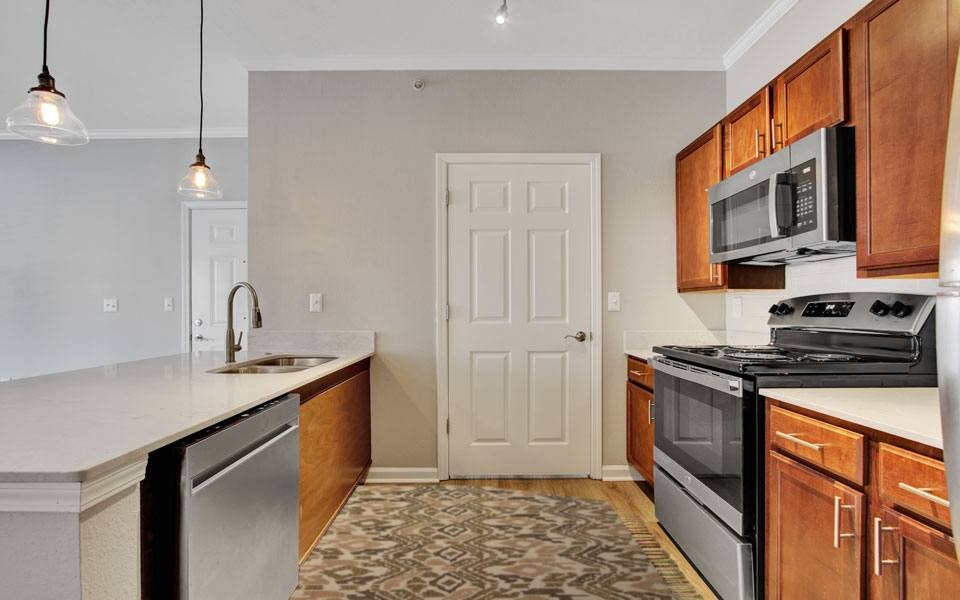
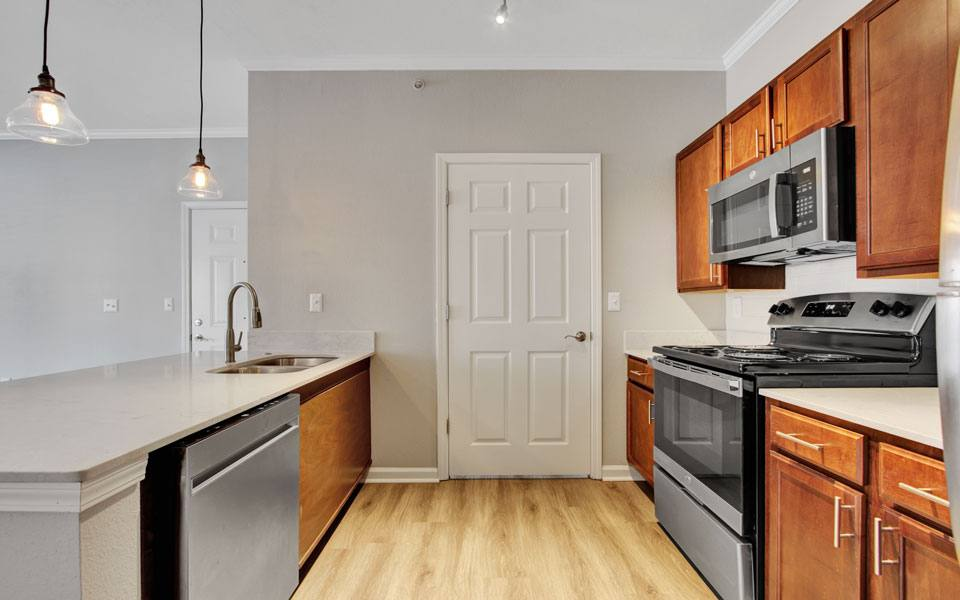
- rug [288,484,705,600]
